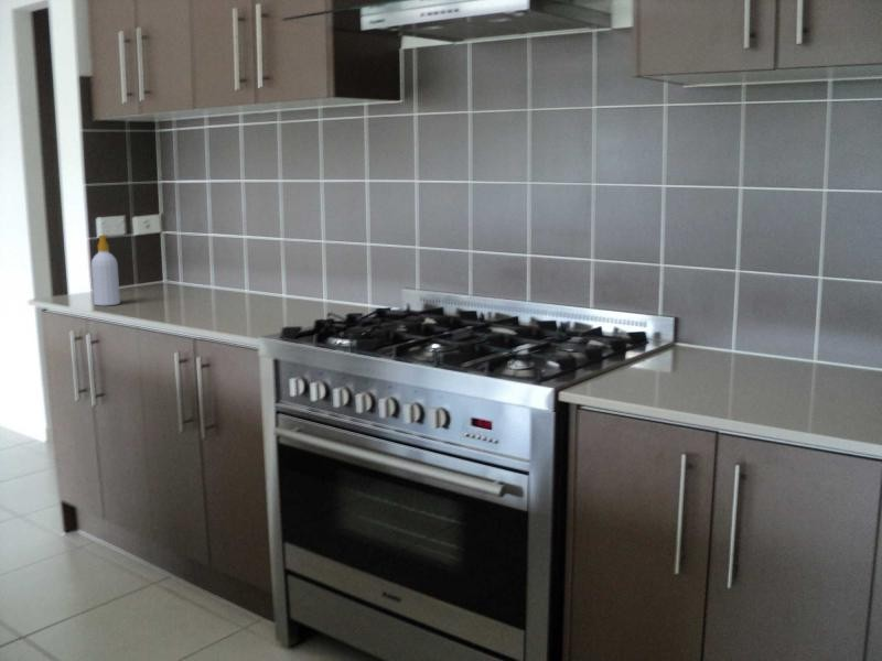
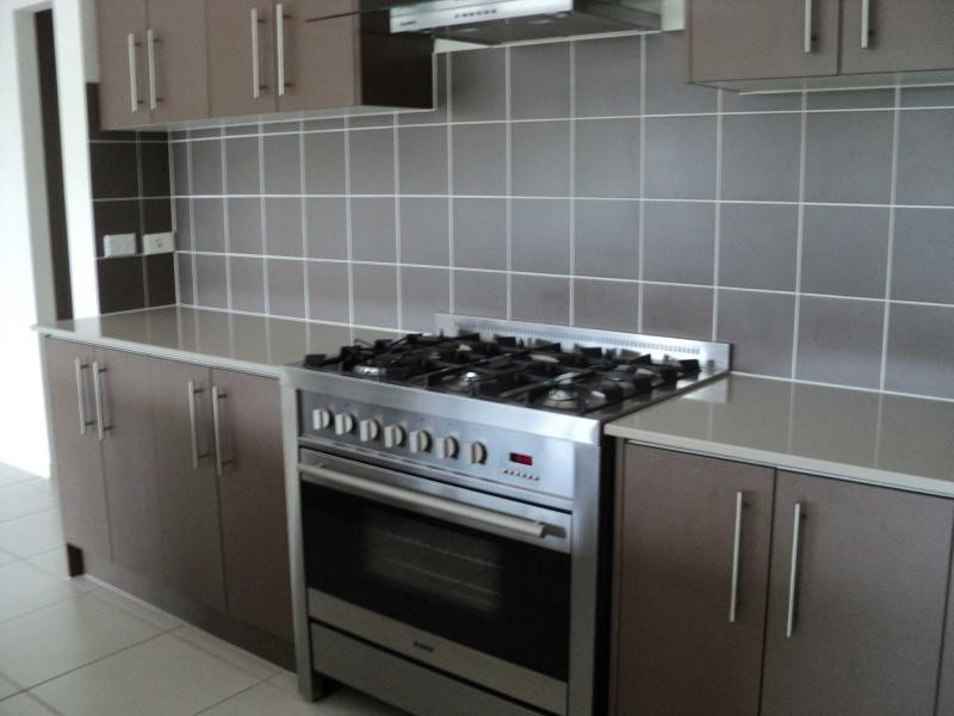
- soap bottle [90,234,121,307]
